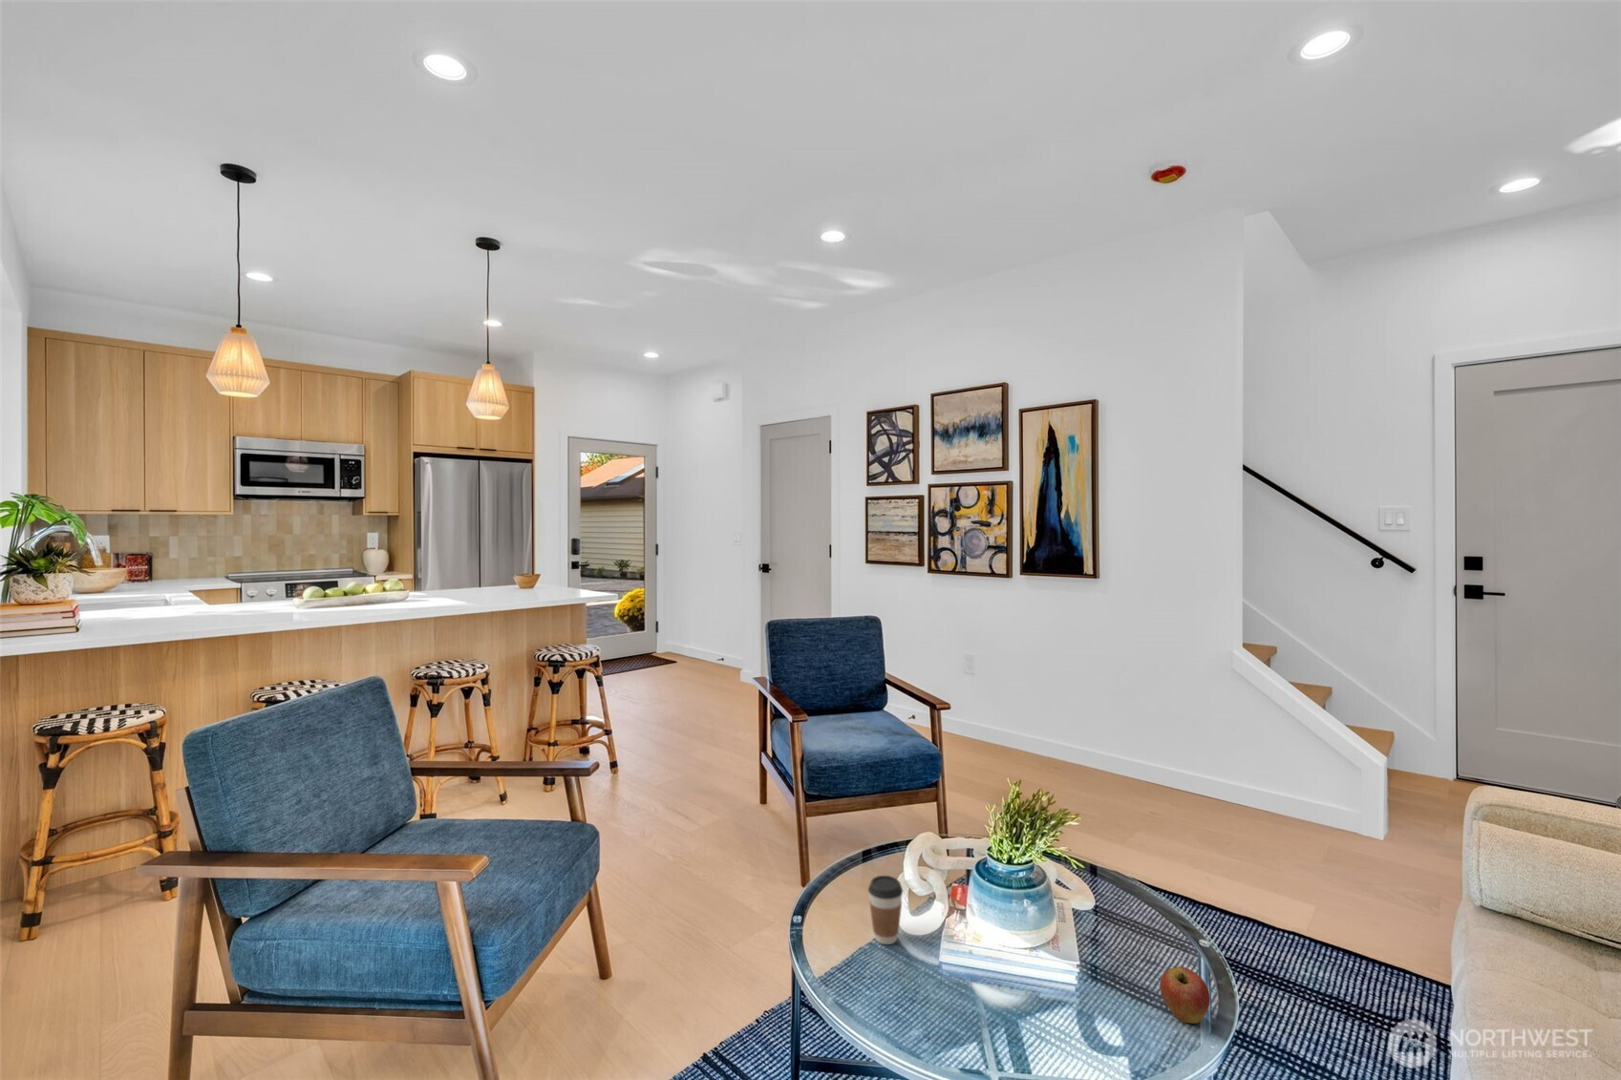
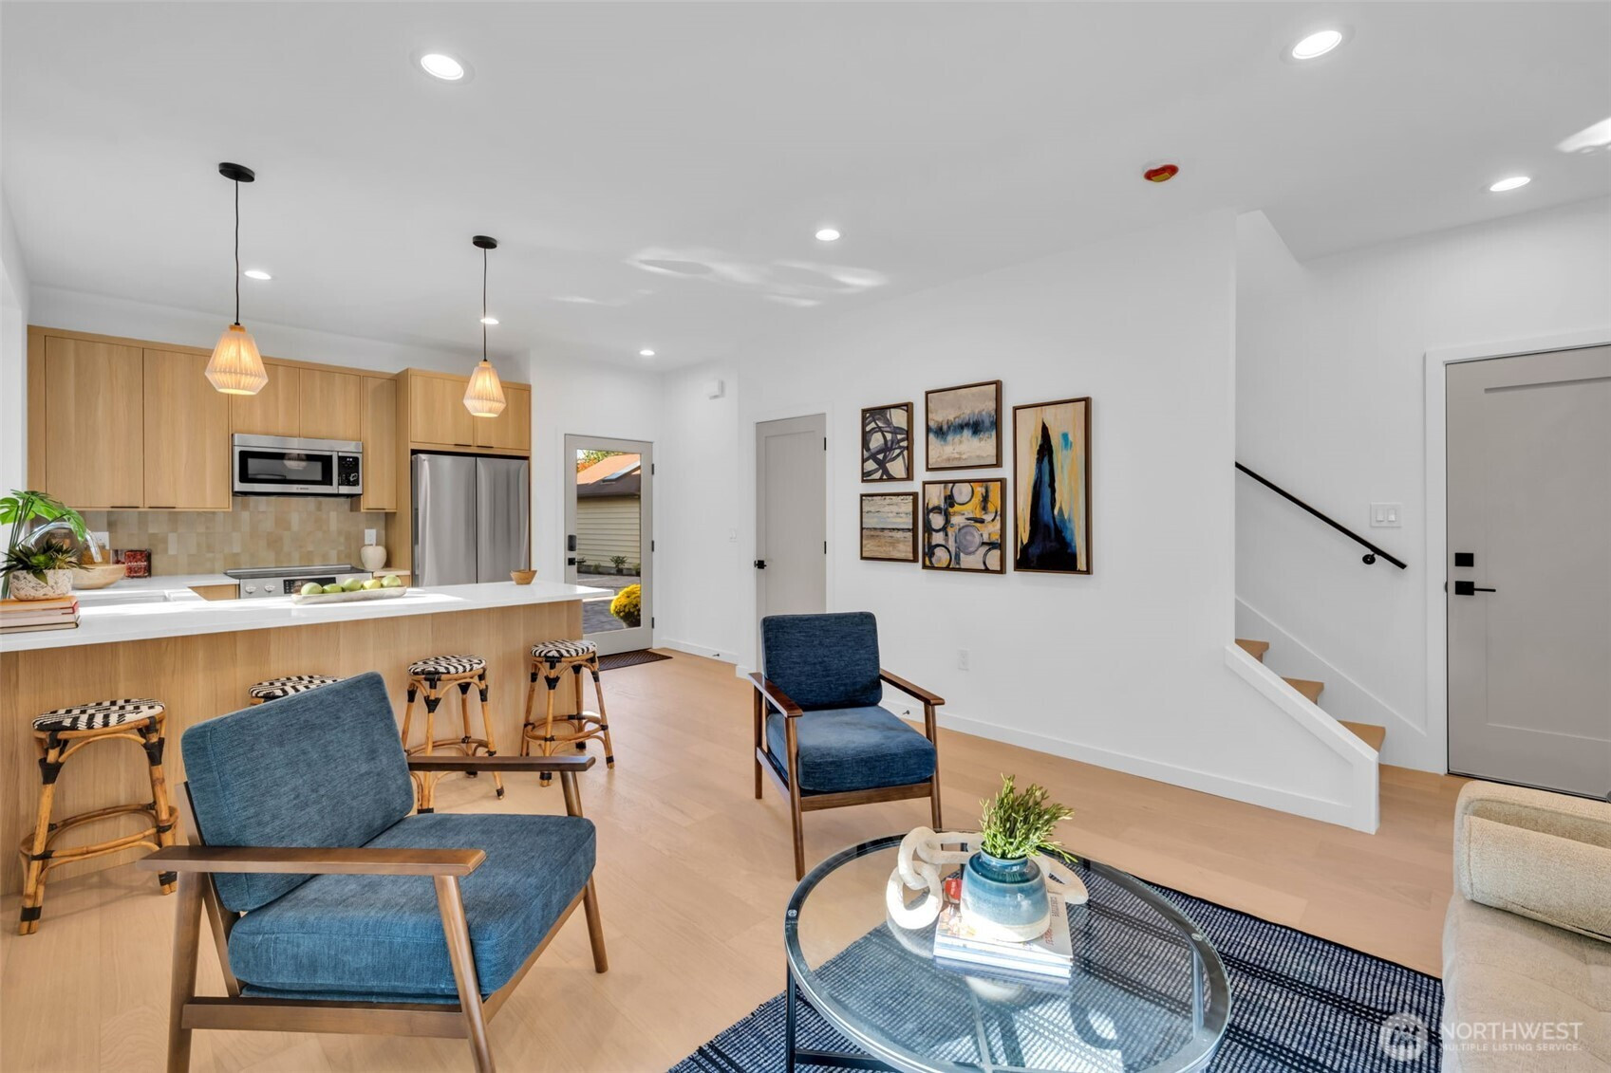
- apple [1158,967,1211,1025]
- coffee cup [868,875,904,945]
